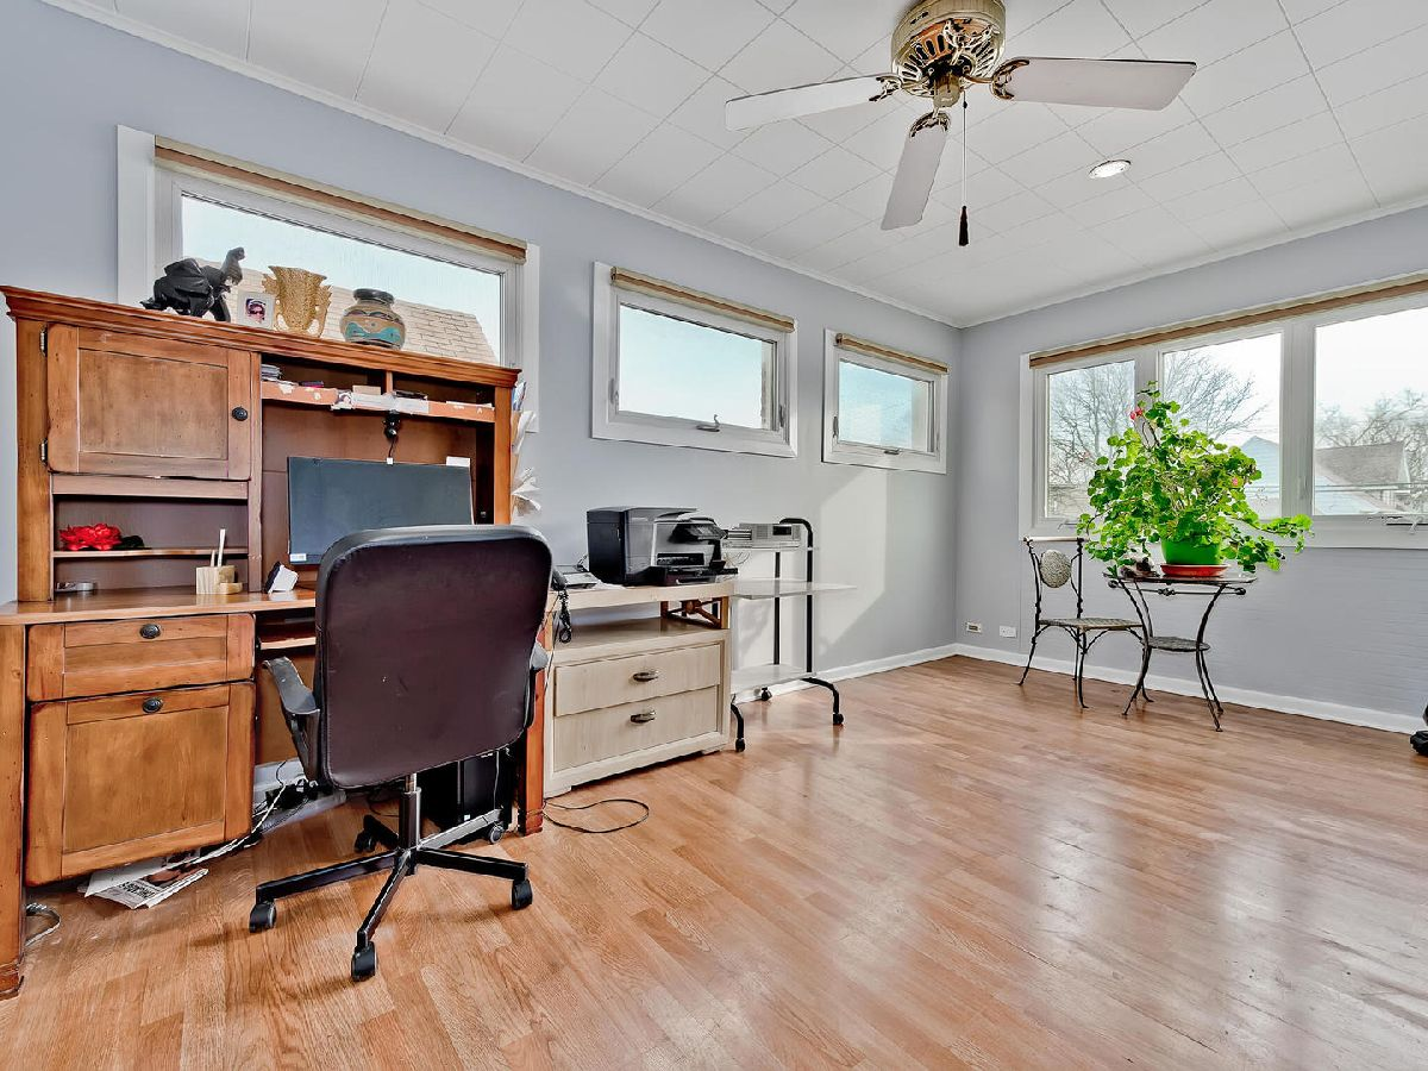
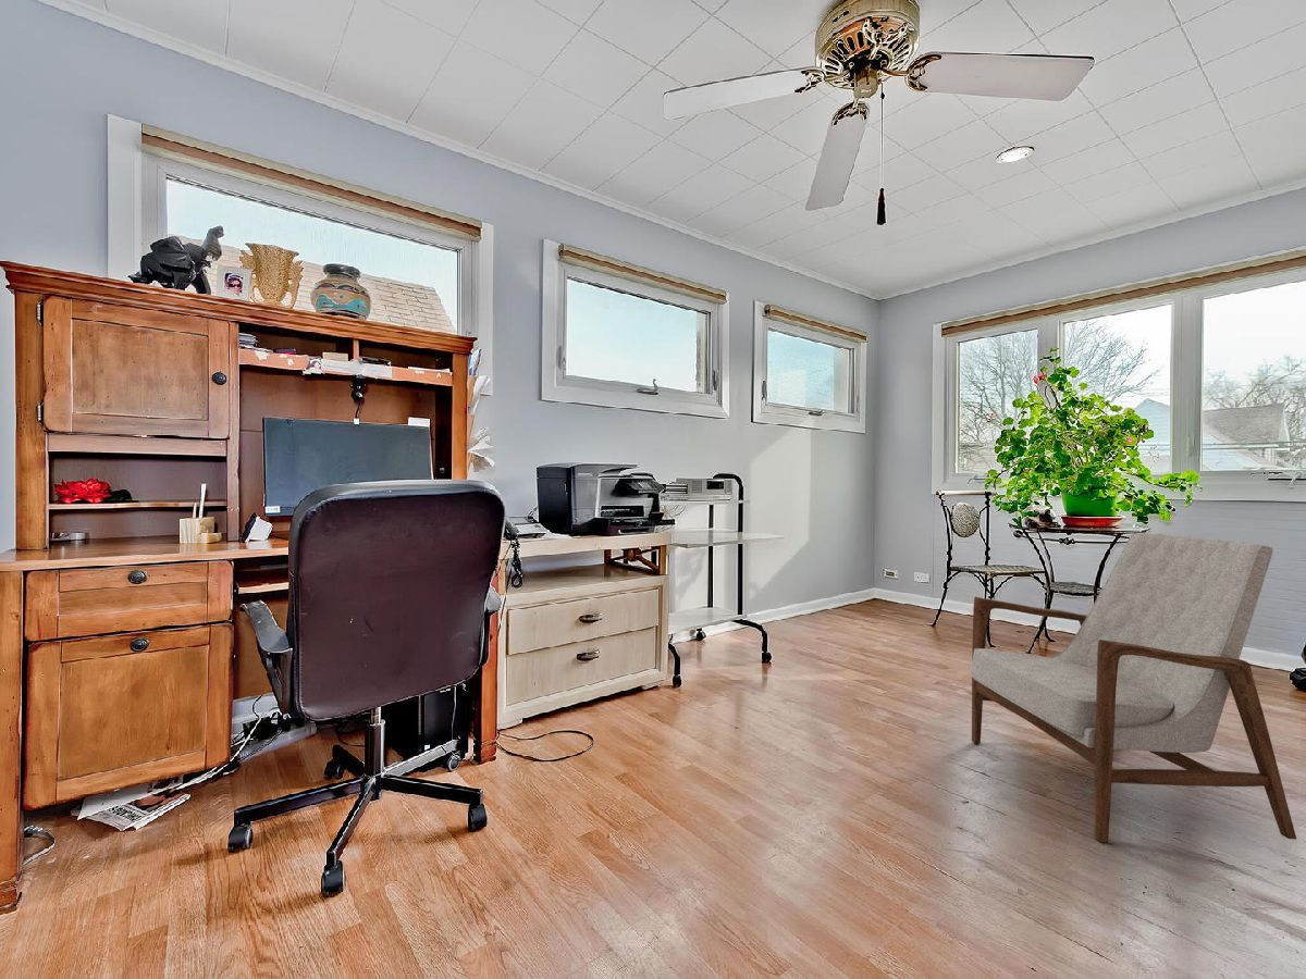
+ armchair [970,532,1297,843]
